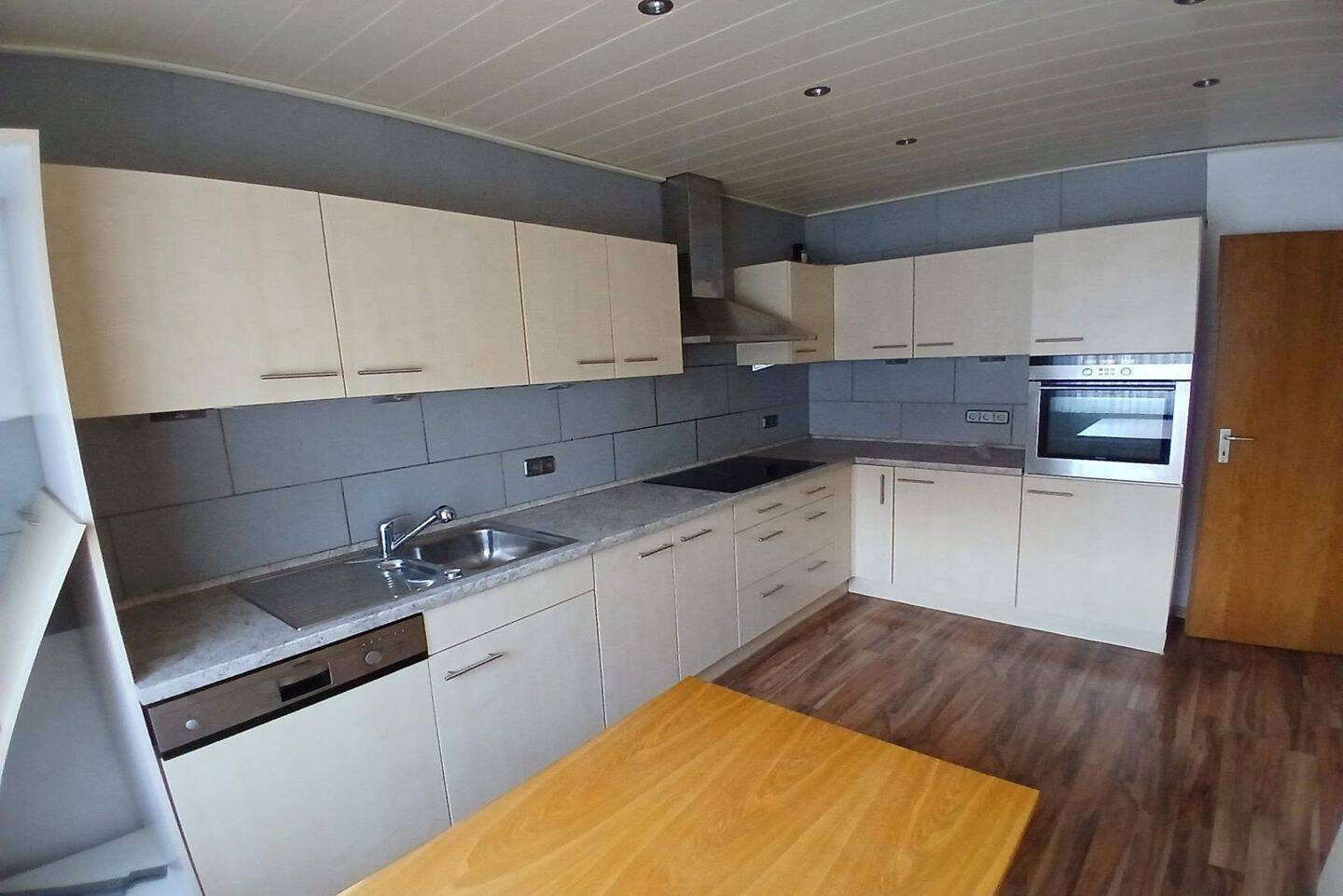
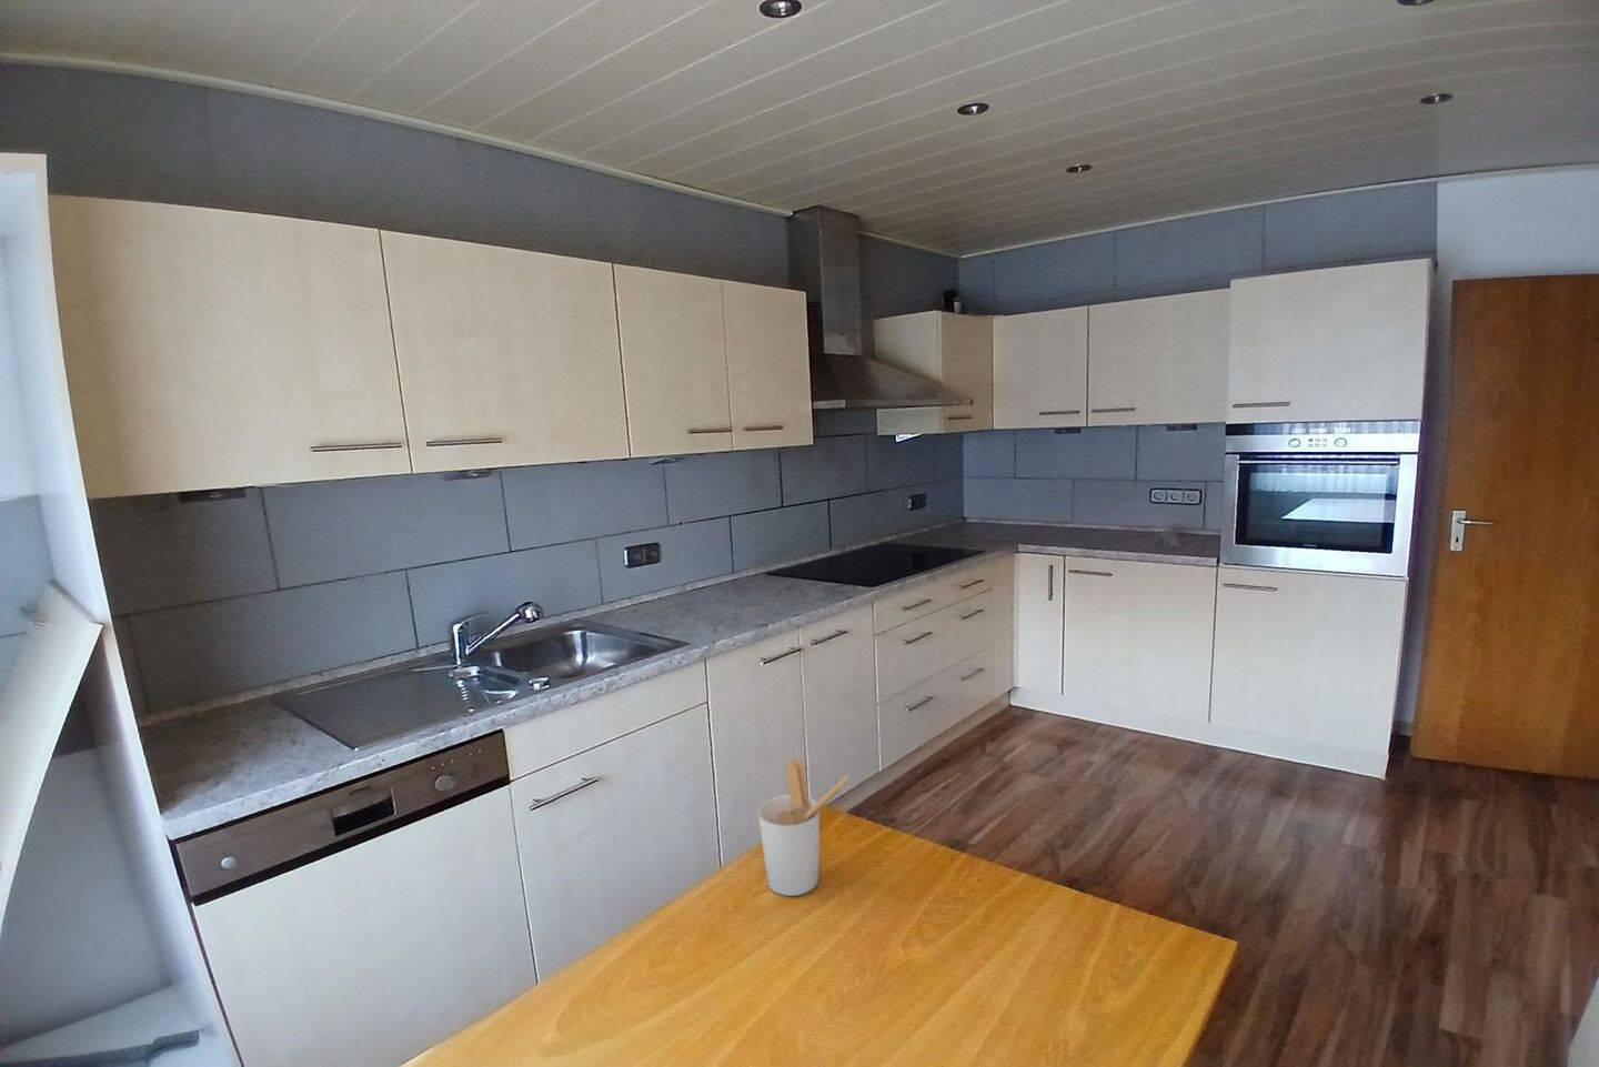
+ utensil holder [757,759,851,897]
